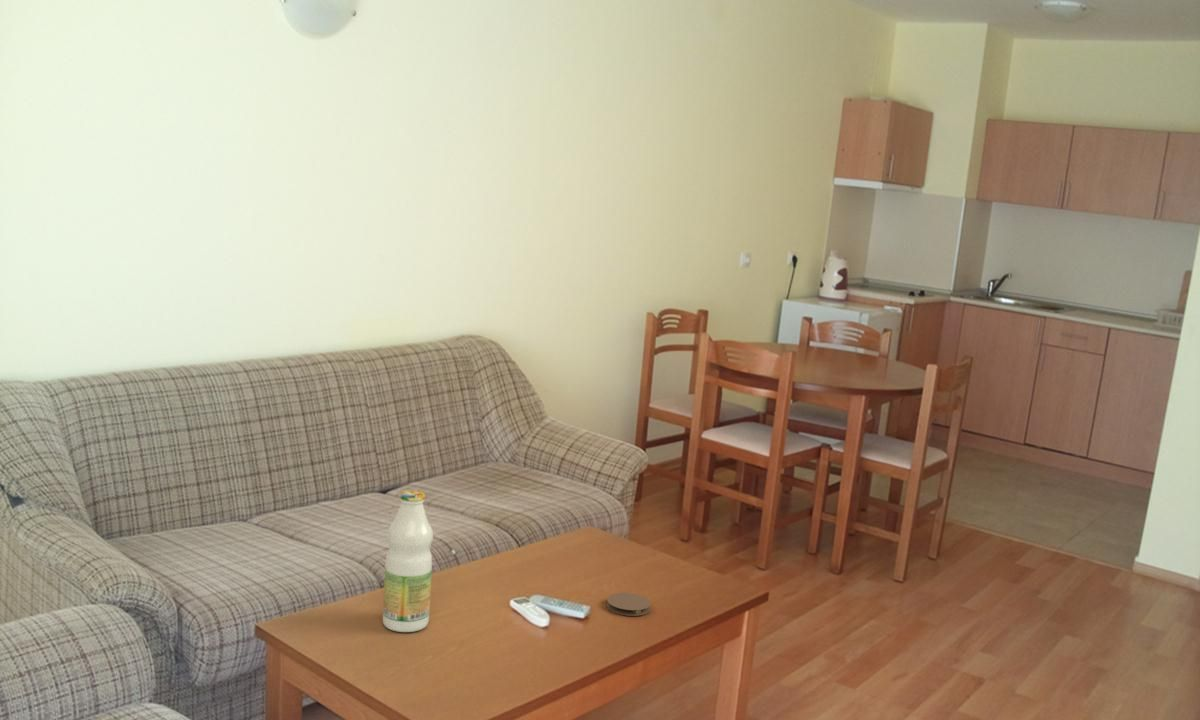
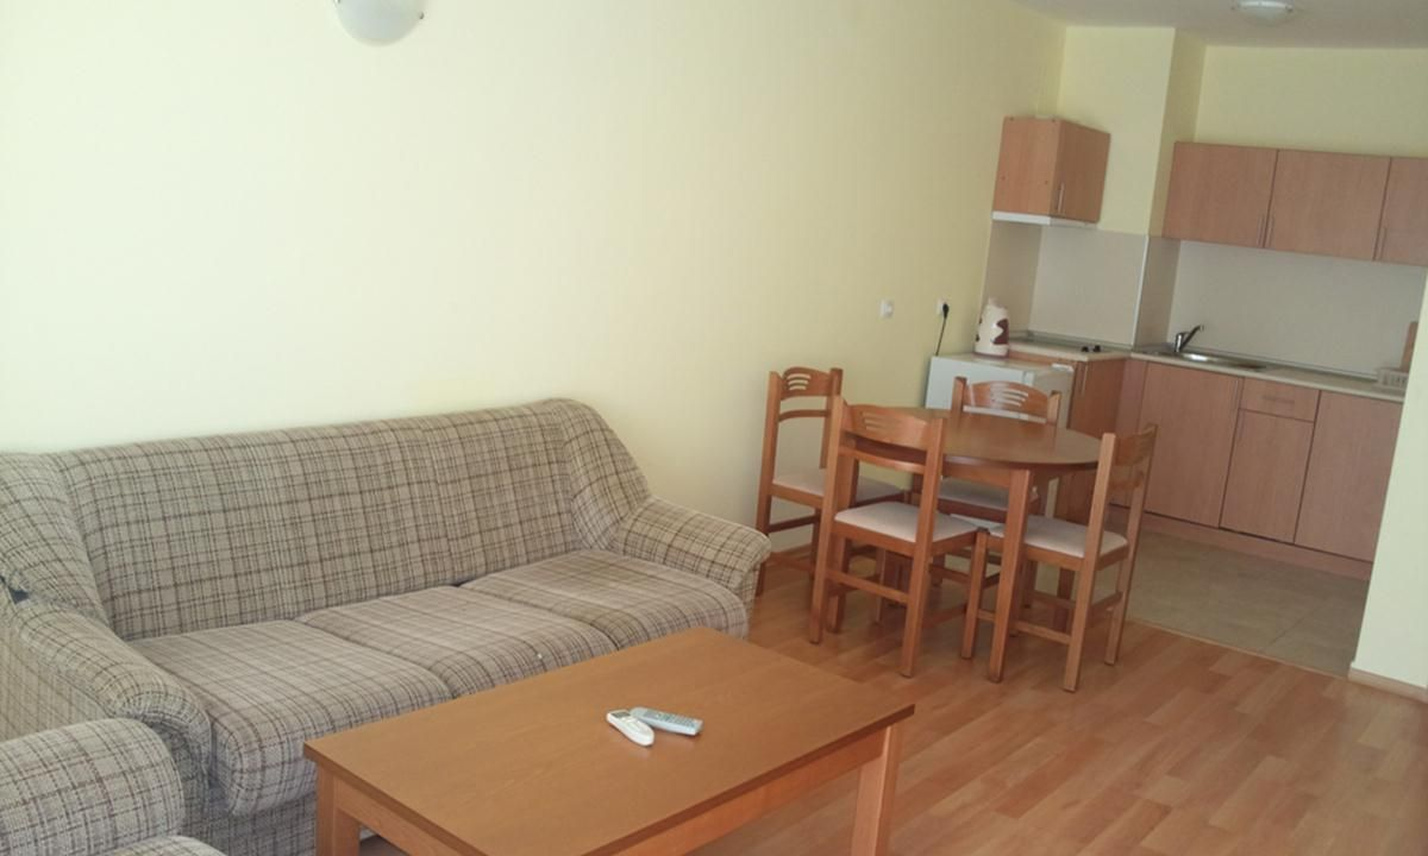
- coaster [606,592,652,617]
- bottle [382,489,434,633]
